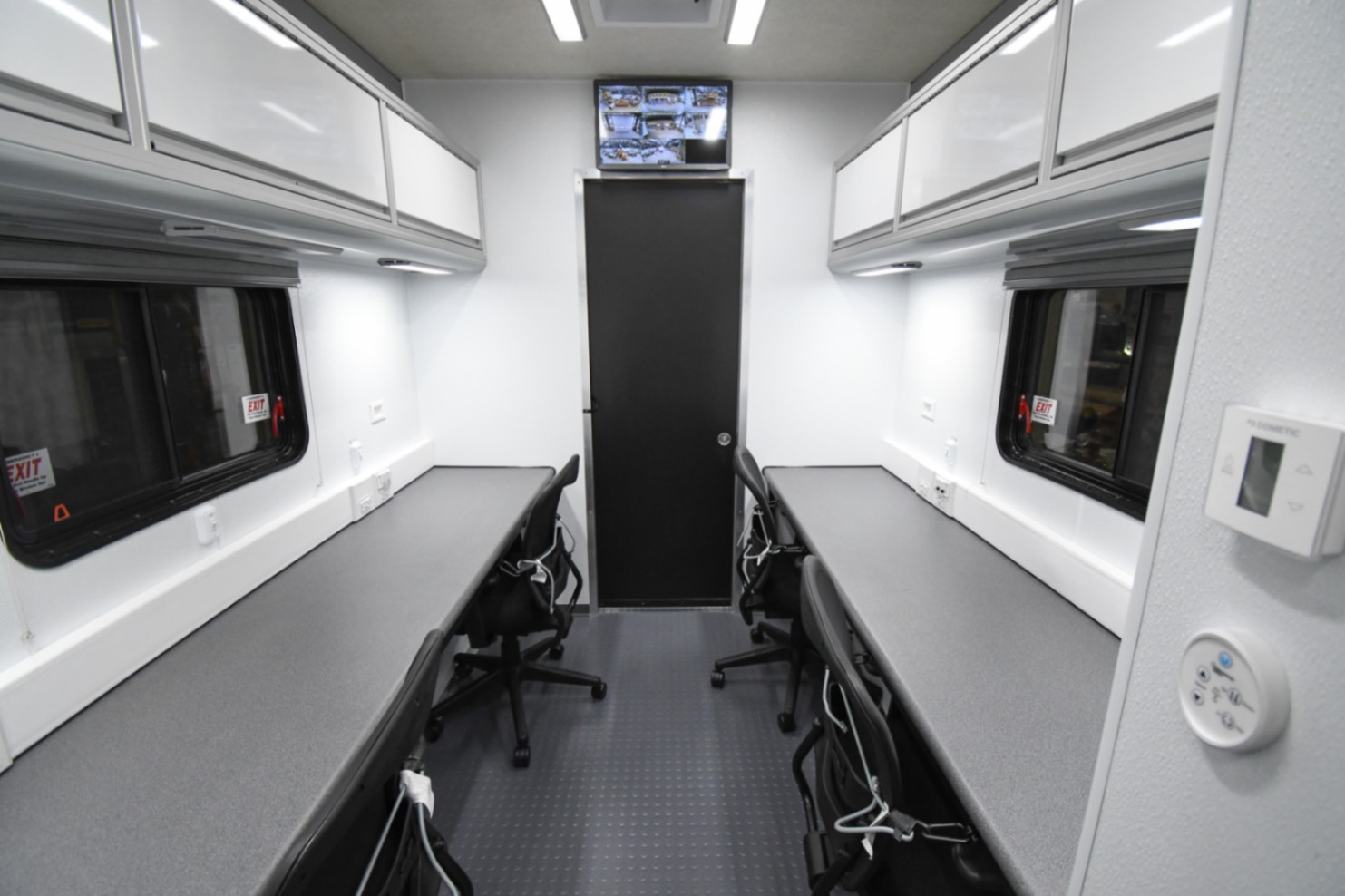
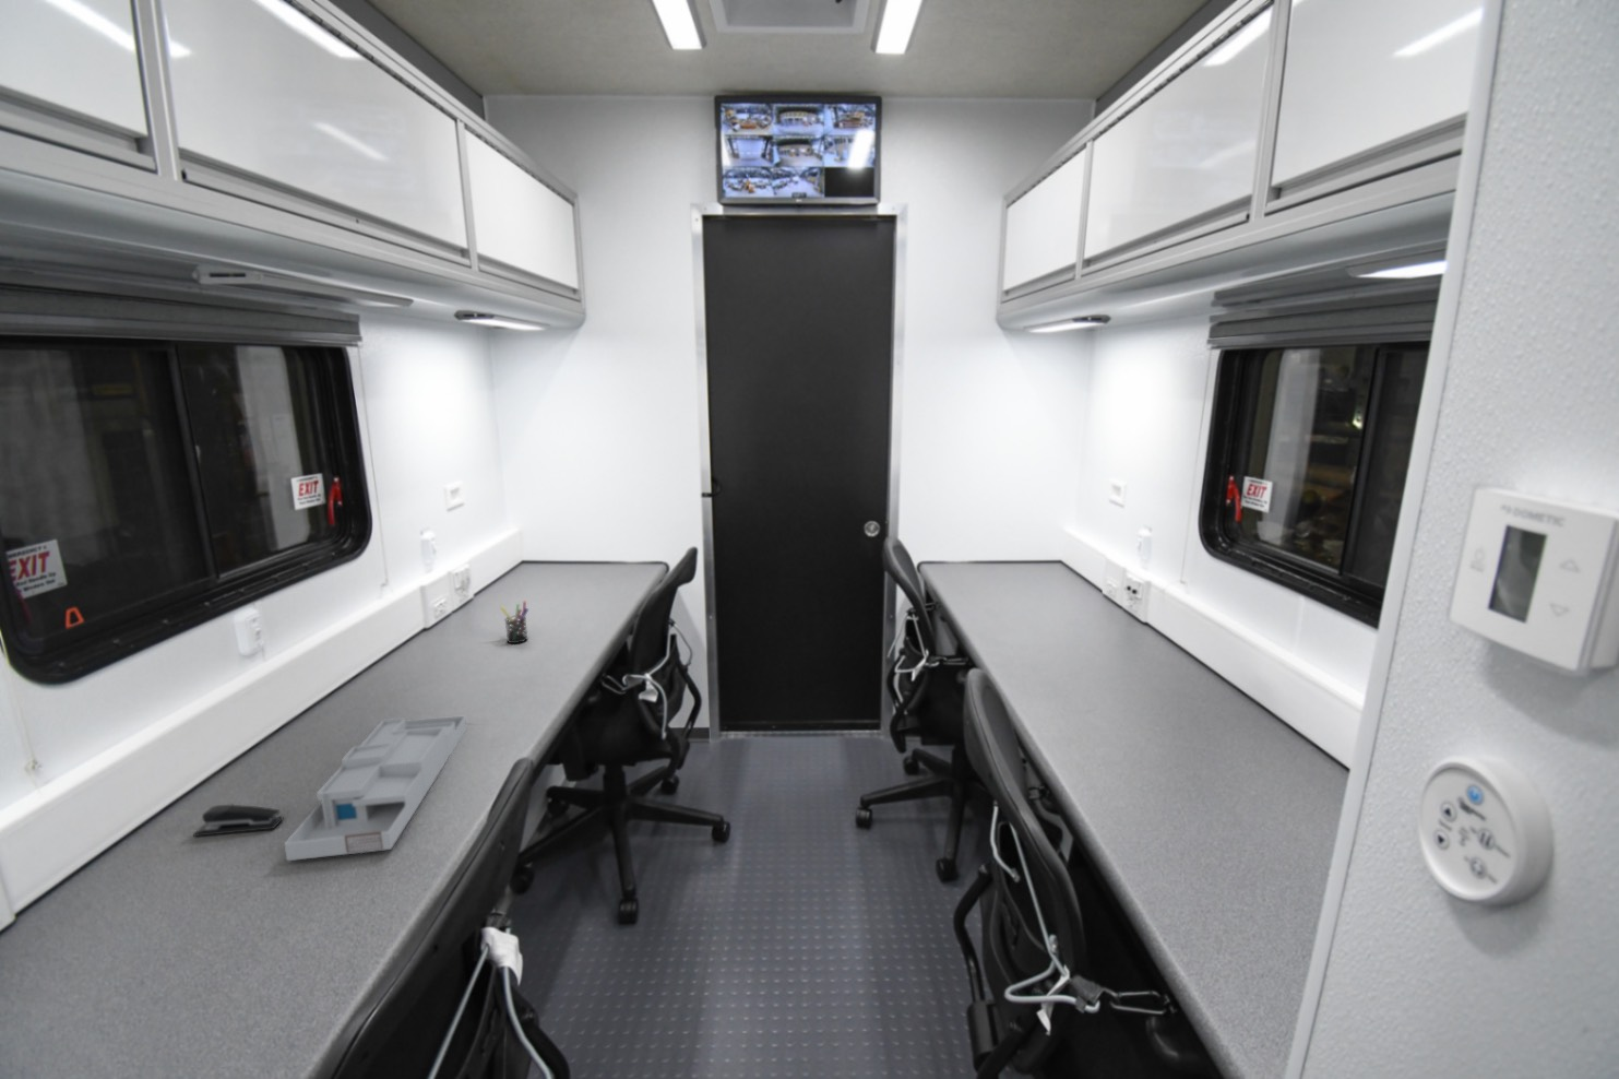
+ desk organizer [283,715,468,862]
+ stapler [193,803,285,838]
+ pen holder [498,601,530,644]
